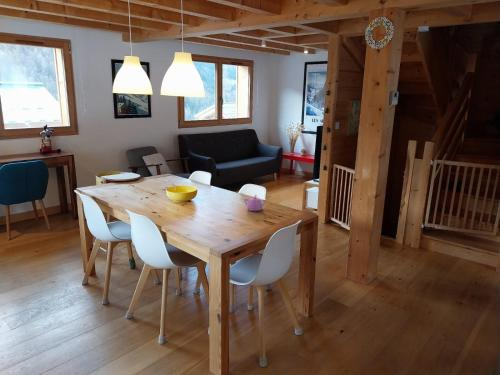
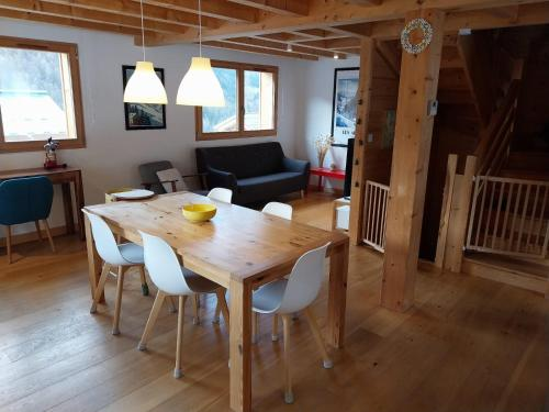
- teapot [243,194,266,212]
